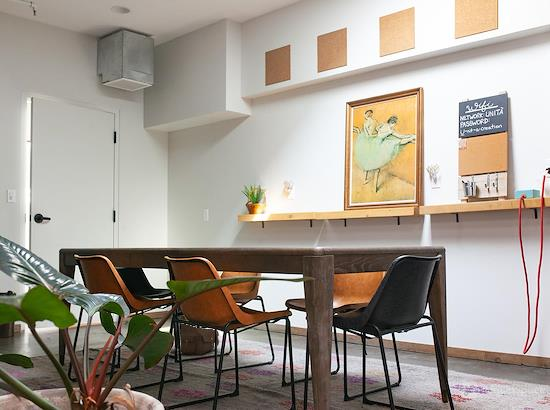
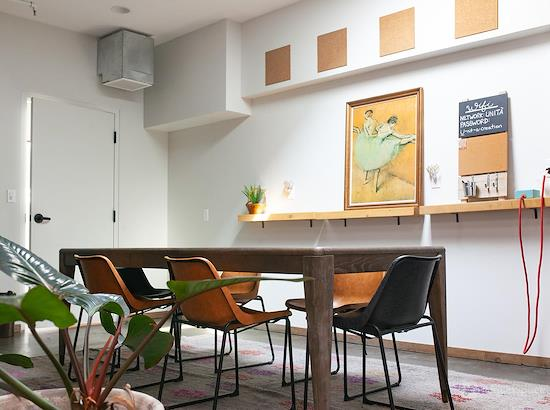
- satchel [171,316,220,356]
